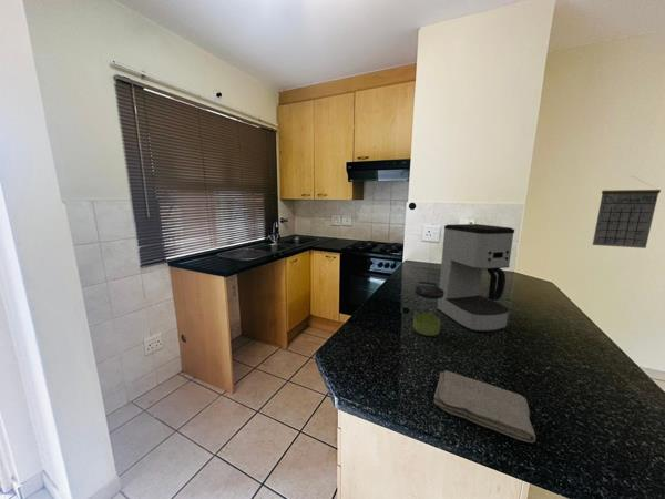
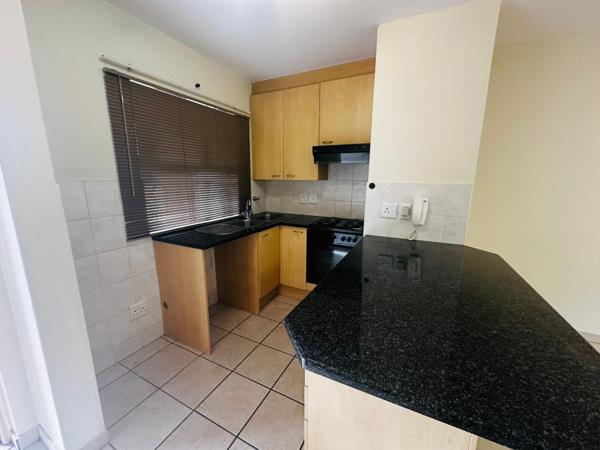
- coffee maker [436,223,515,333]
- washcloth [433,369,536,444]
- jar [412,285,444,337]
- calendar [592,175,662,249]
